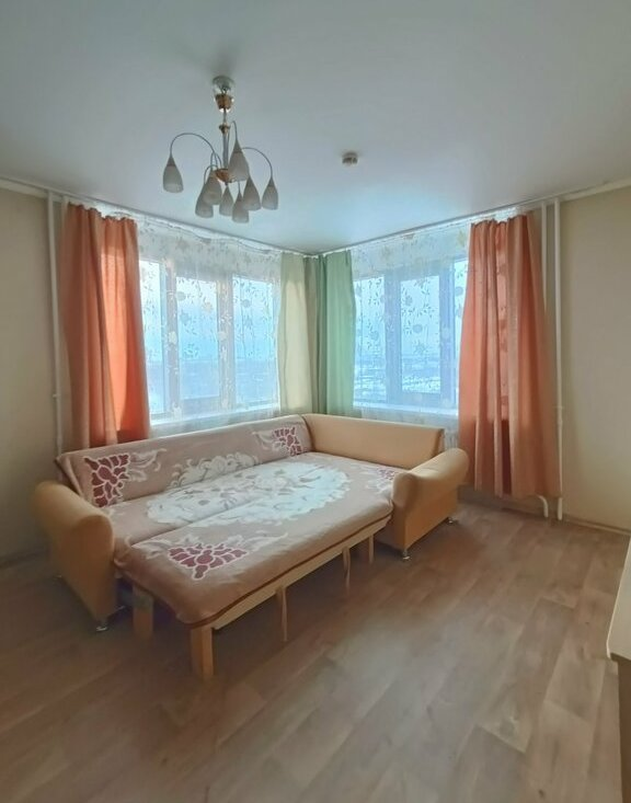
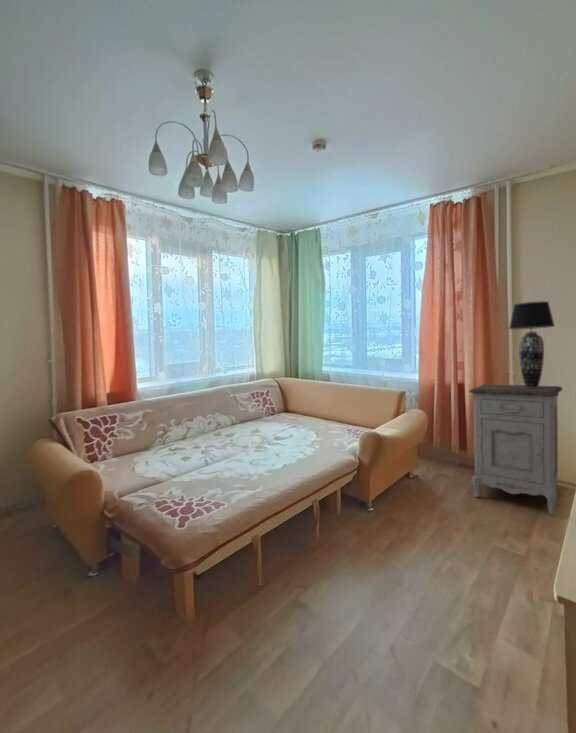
+ table lamp [508,300,556,388]
+ nightstand [468,383,564,515]
